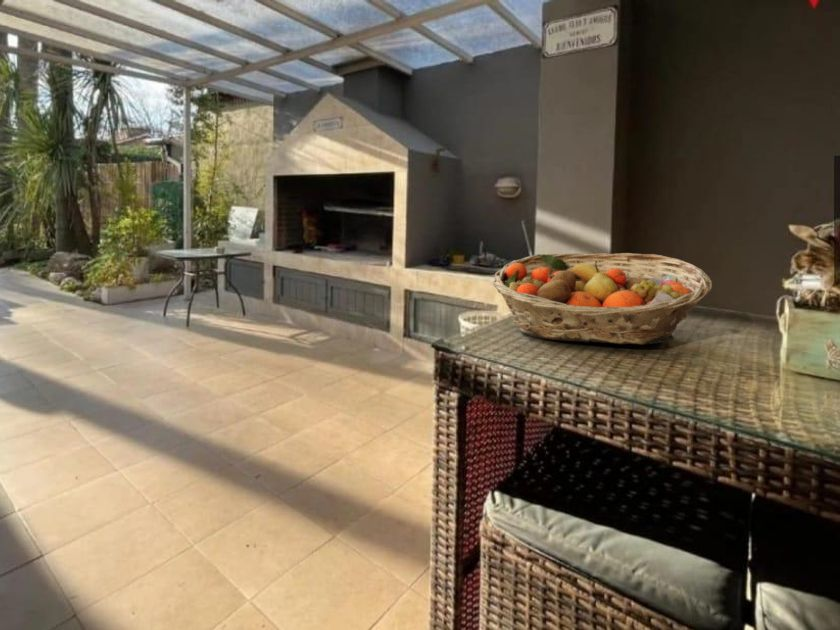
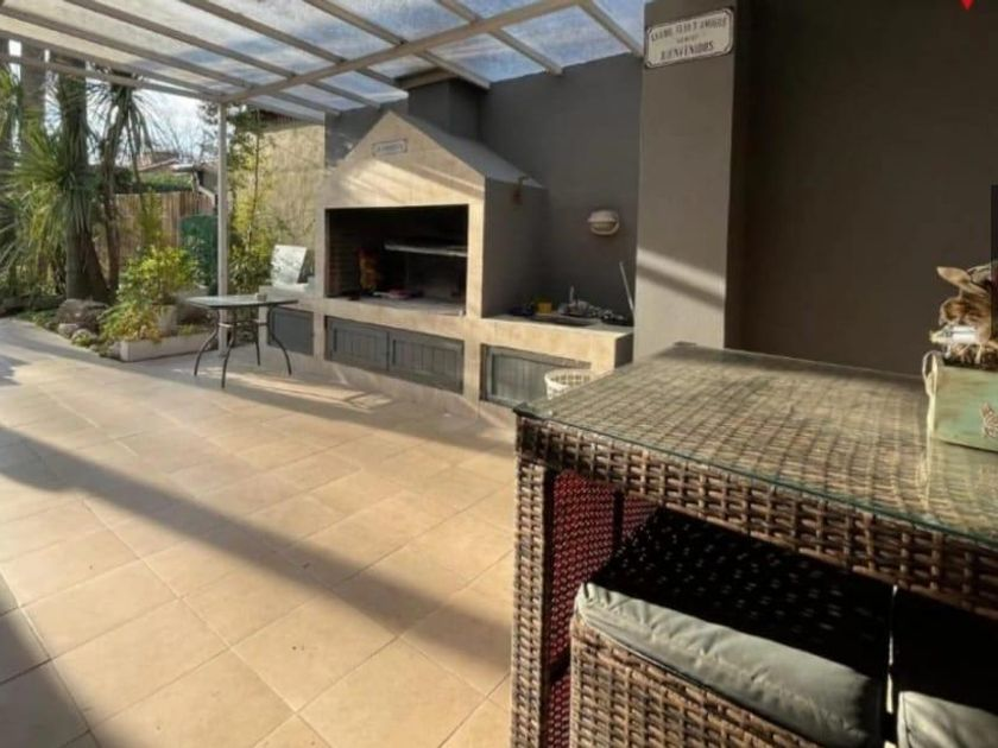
- fruit basket [491,252,713,345]
